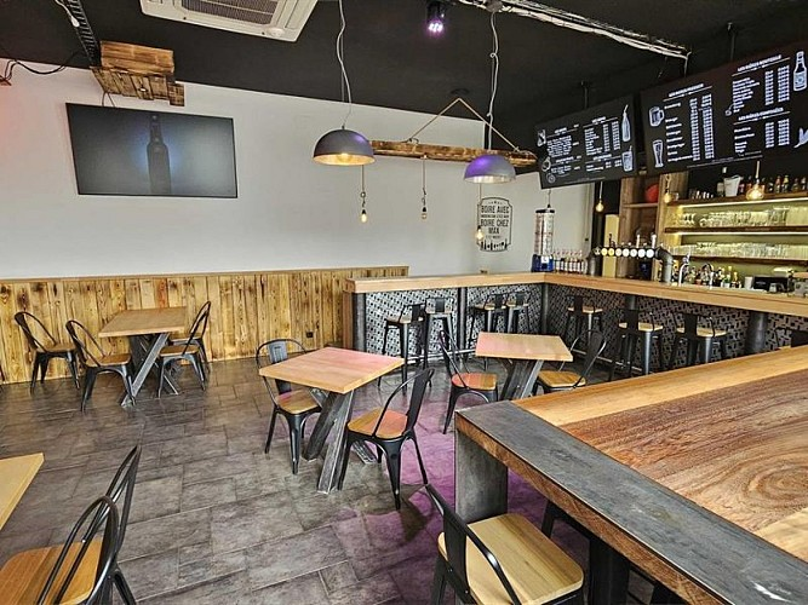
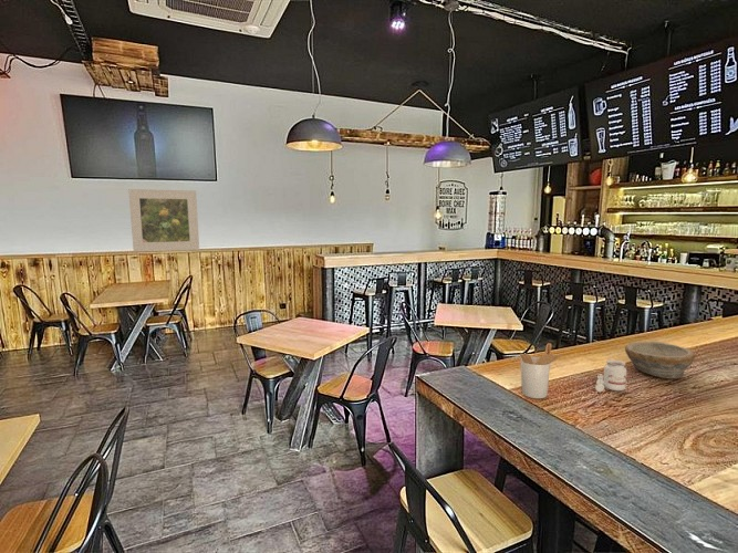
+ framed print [127,188,200,252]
+ candle [594,358,627,393]
+ utensil holder [519,342,563,399]
+ bowl [624,341,696,379]
